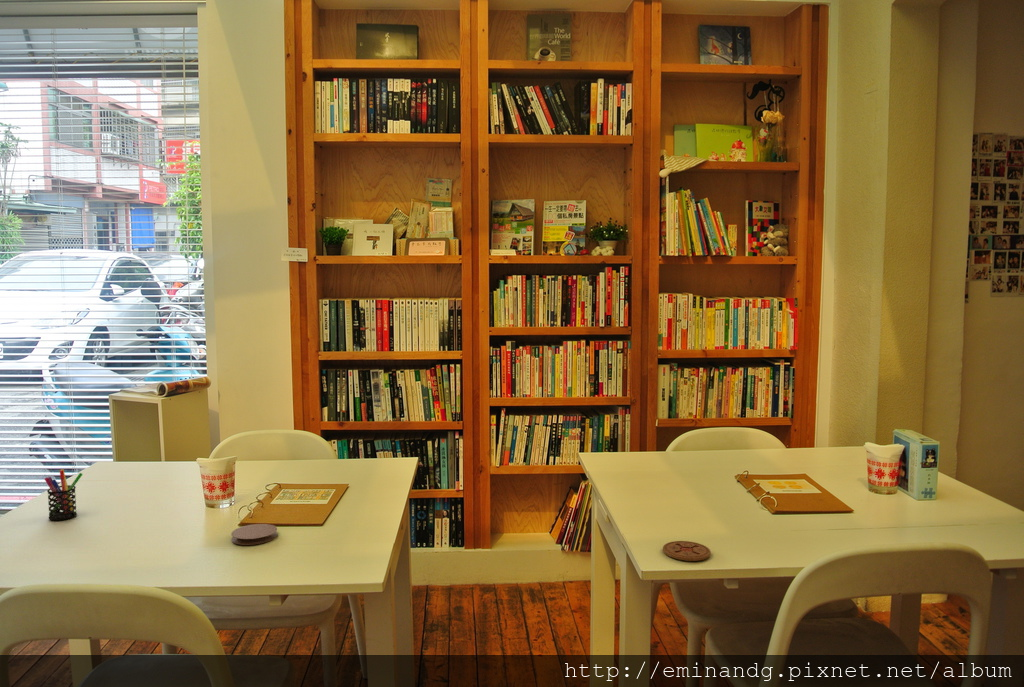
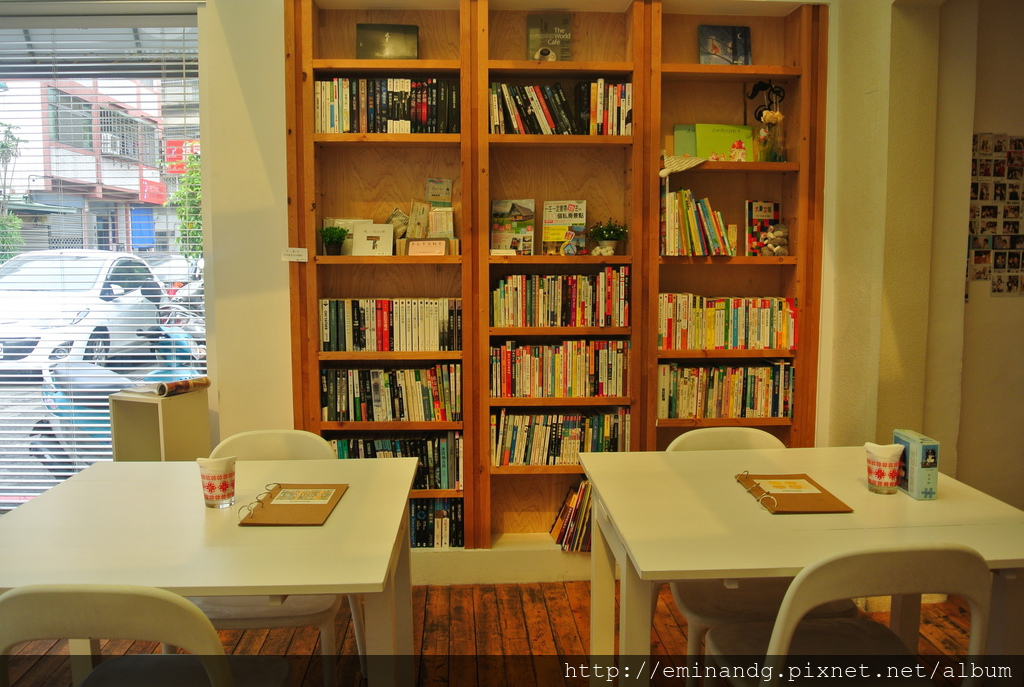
- coaster [662,540,712,562]
- coaster [230,523,278,546]
- pen holder [44,468,84,521]
